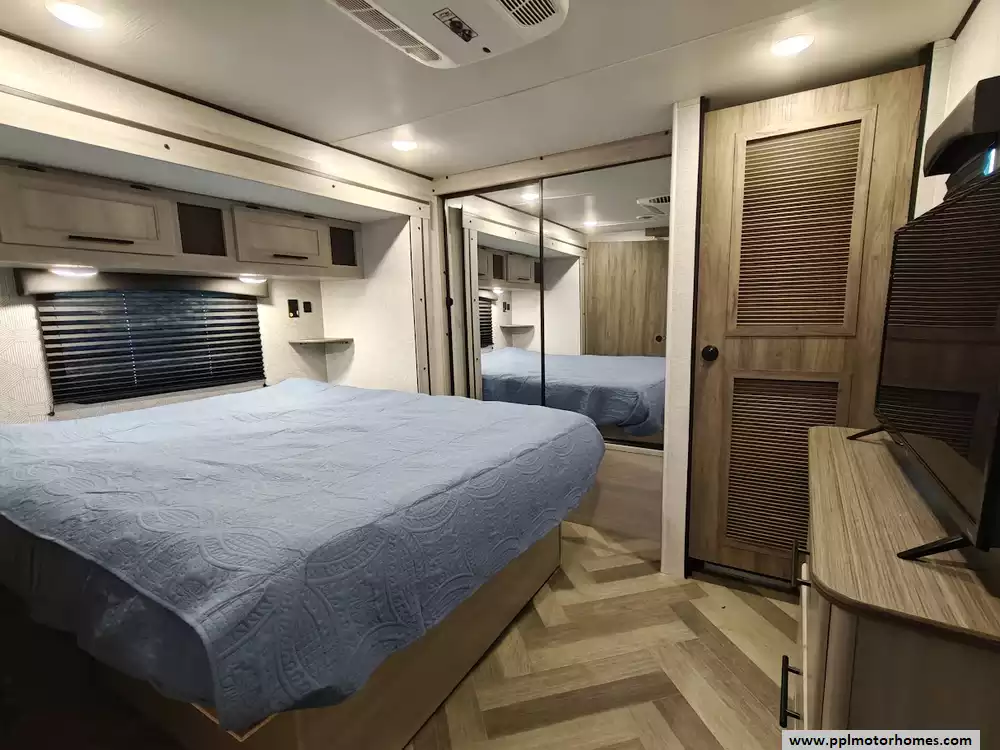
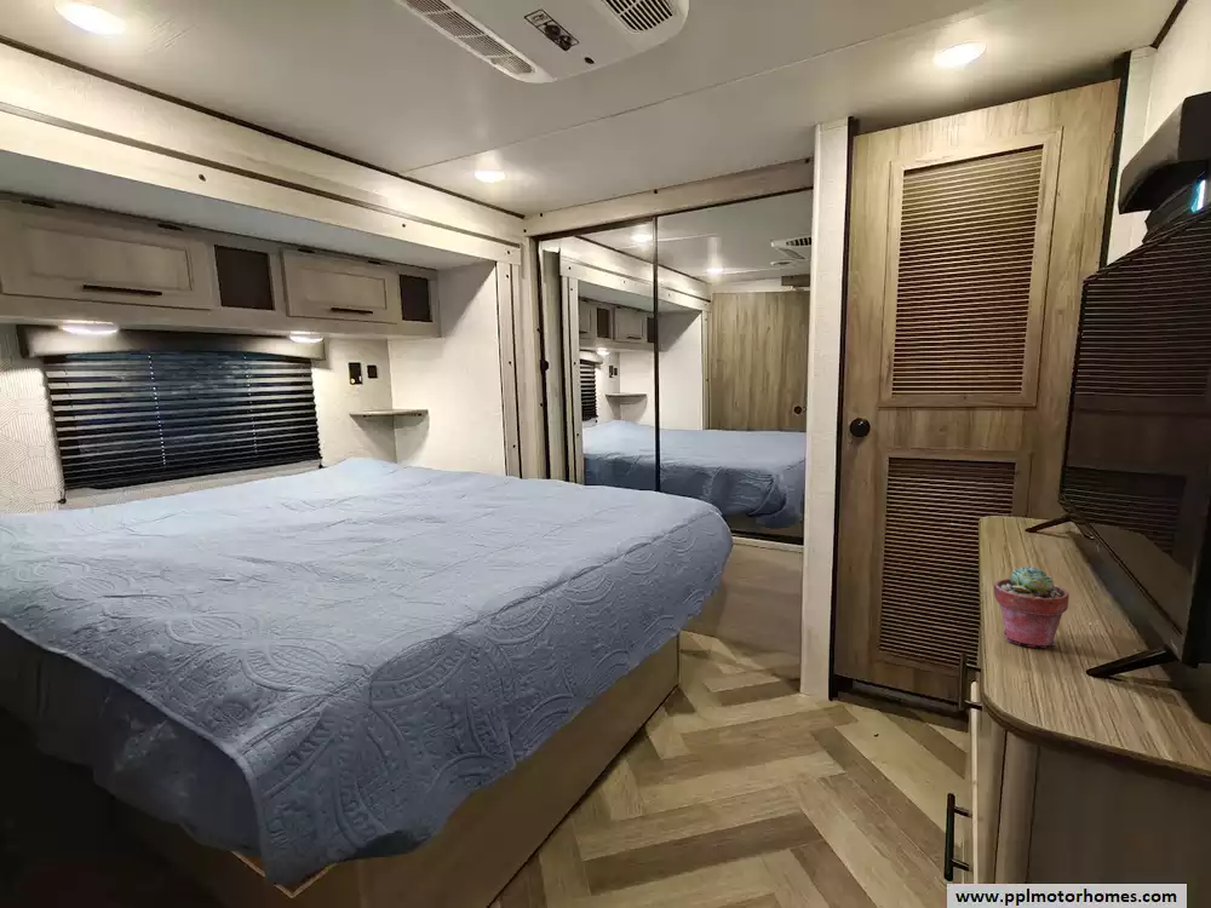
+ potted succulent [993,565,1071,649]
